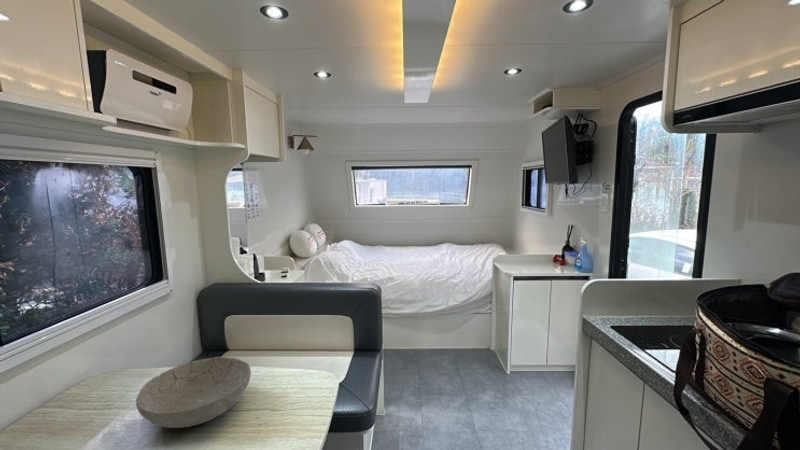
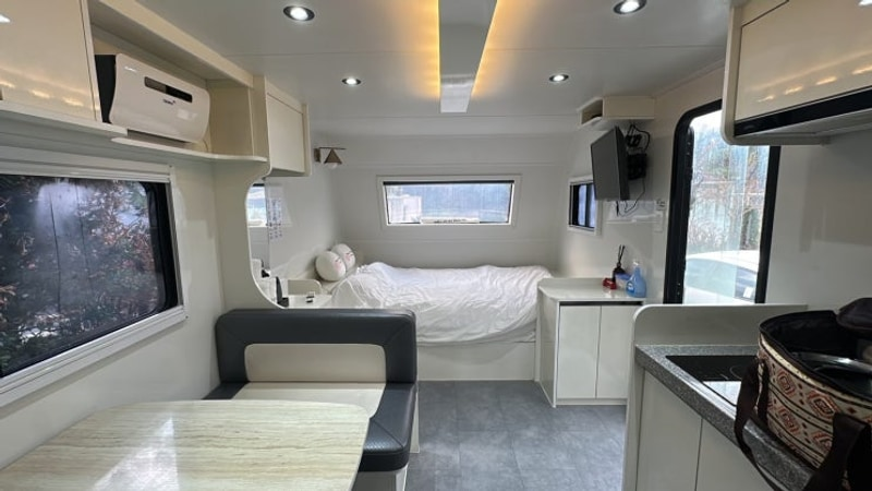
- bowl [135,356,252,429]
